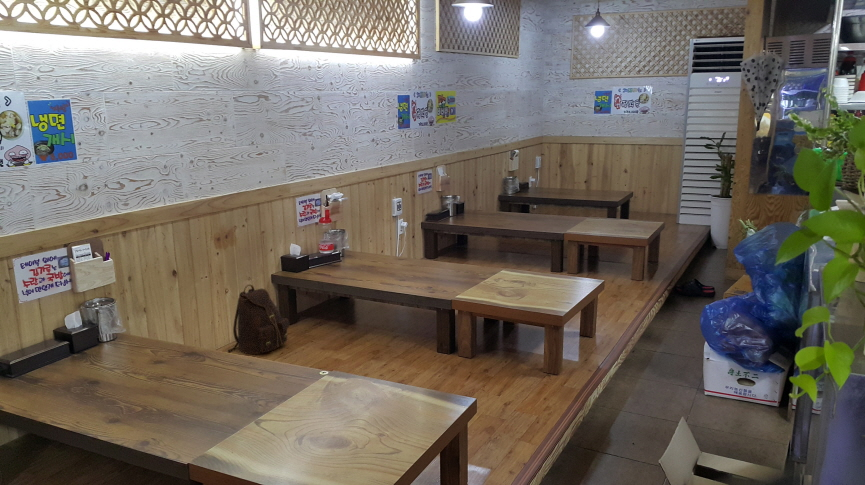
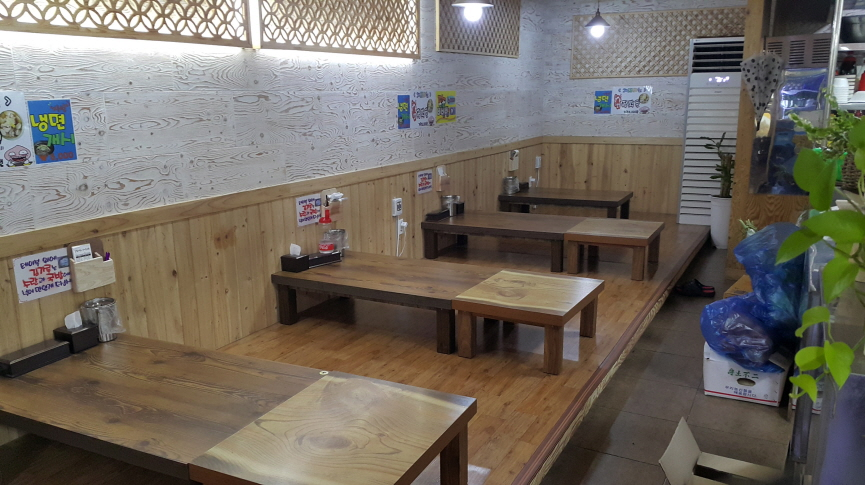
- backpack [227,283,290,355]
